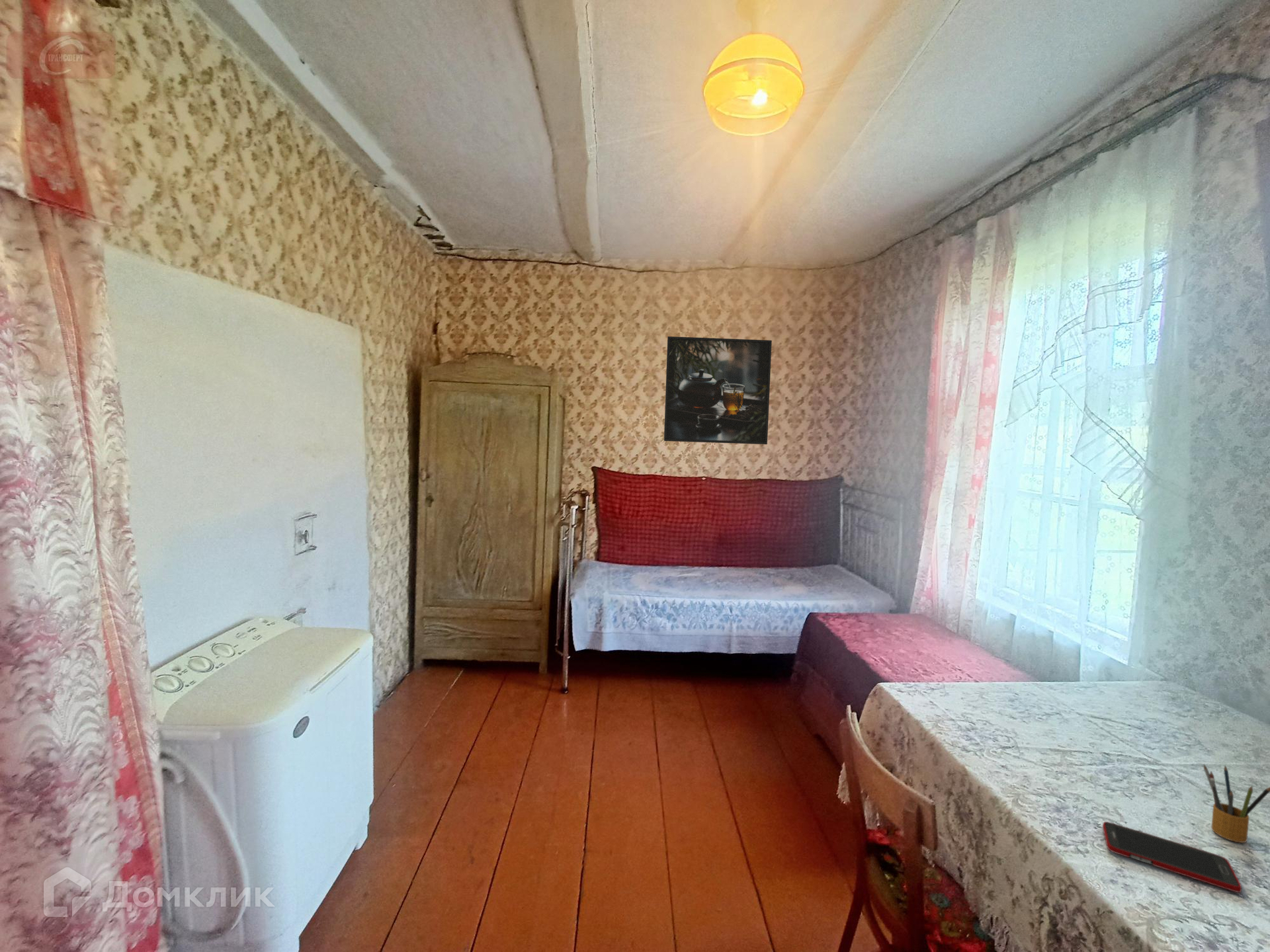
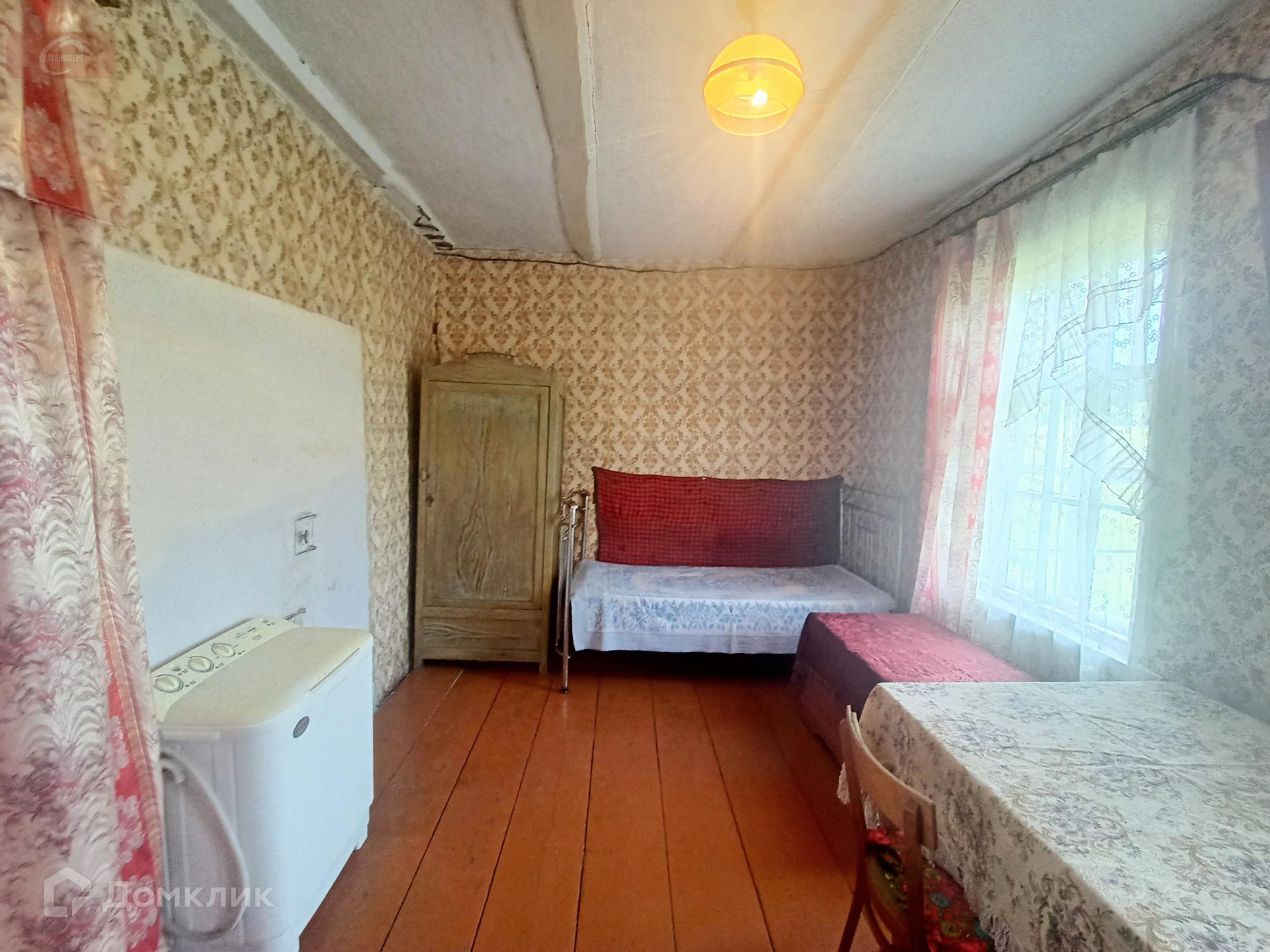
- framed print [663,336,773,445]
- pencil box [1203,764,1270,844]
- cell phone [1102,821,1242,893]
